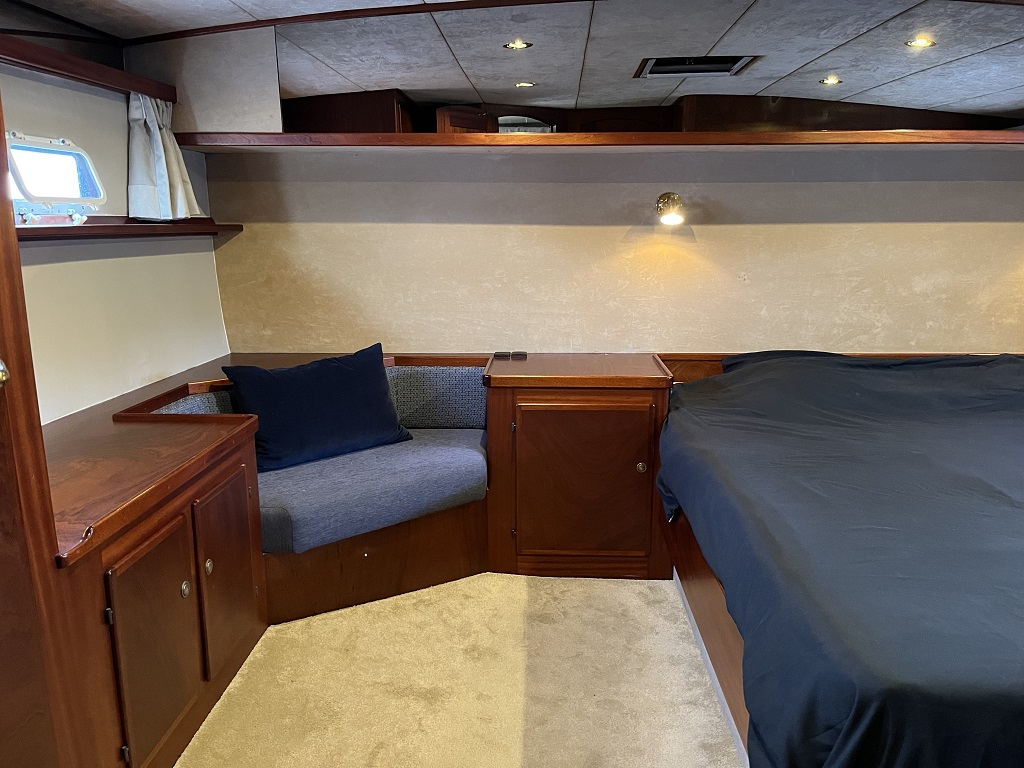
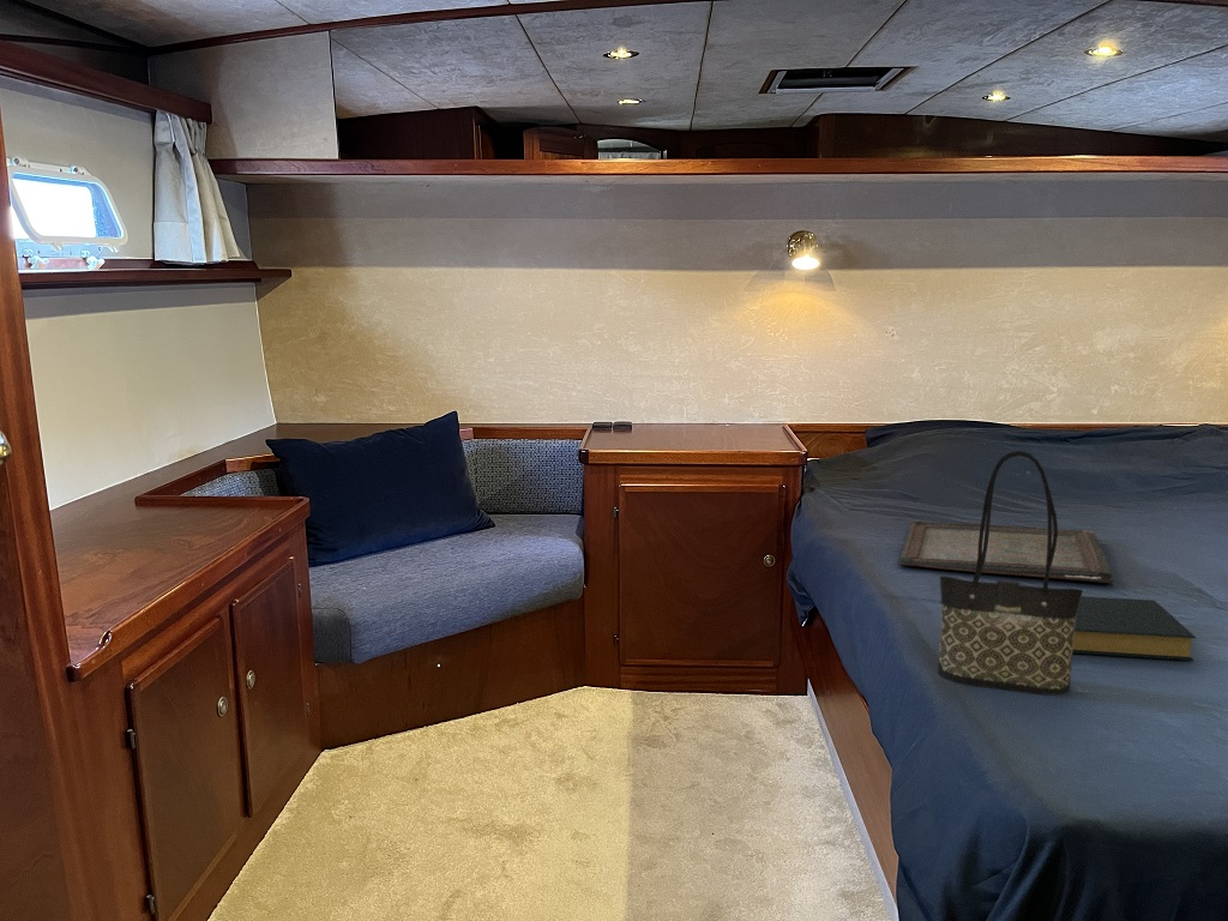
+ tote bag [937,450,1084,697]
+ serving tray [898,519,1115,584]
+ hardback book [1072,595,1197,662]
